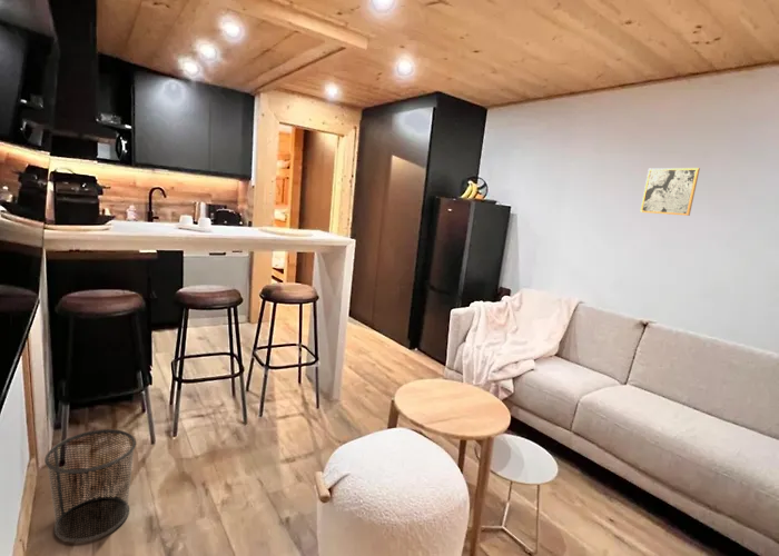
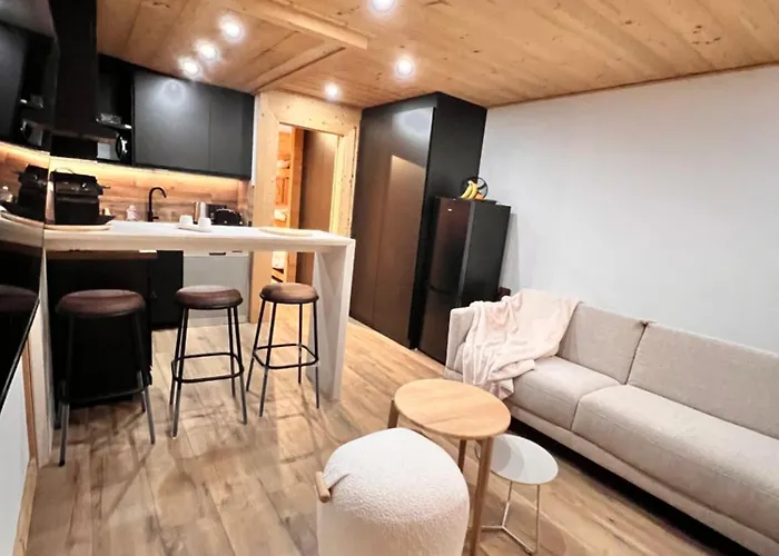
- wall art [639,167,701,217]
- waste bin [43,428,137,543]
